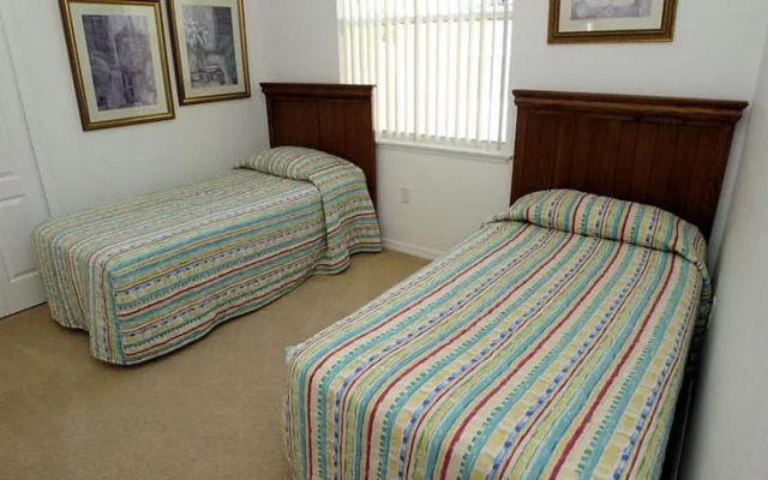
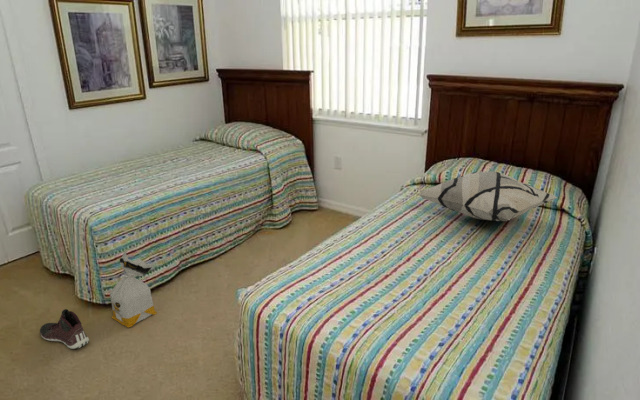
+ sneaker [39,308,90,350]
+ decorative pillow [416,170,558,222]
+ bag [109,249,158,328]
